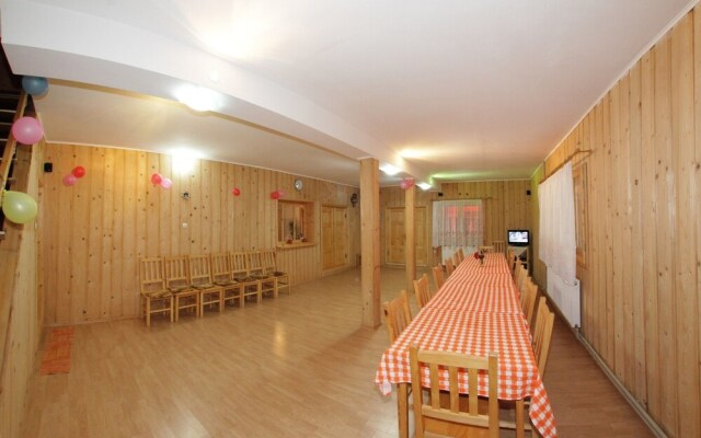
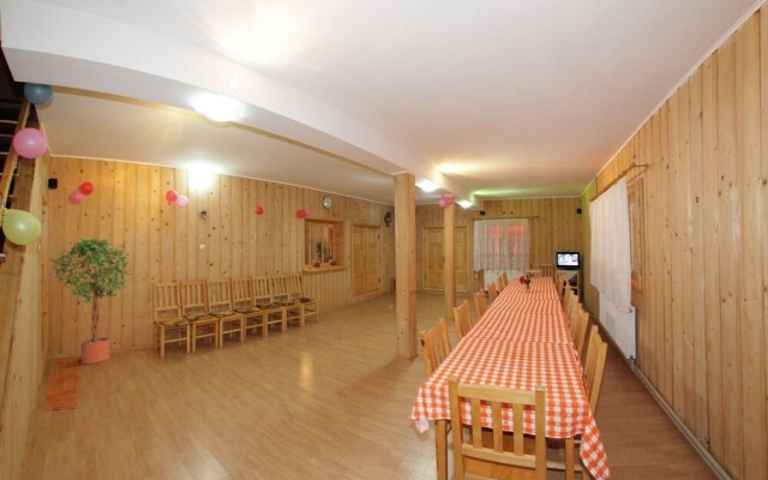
+ potted tree [50,236,133,365]
